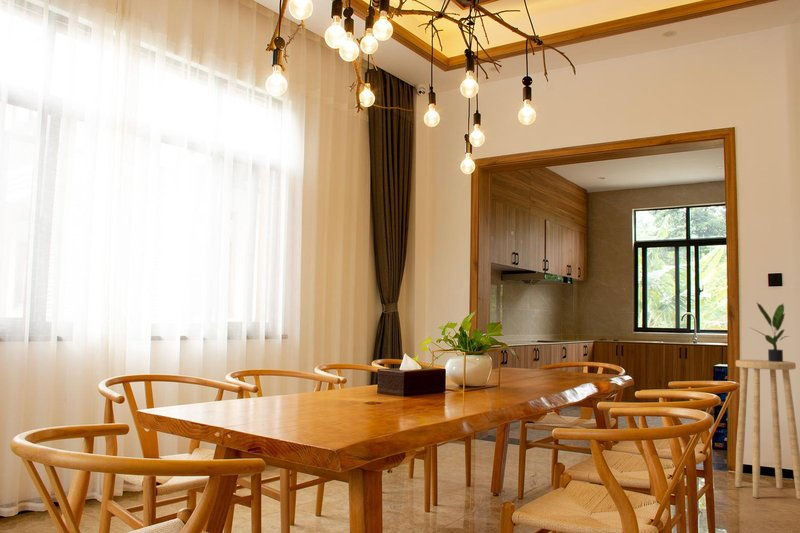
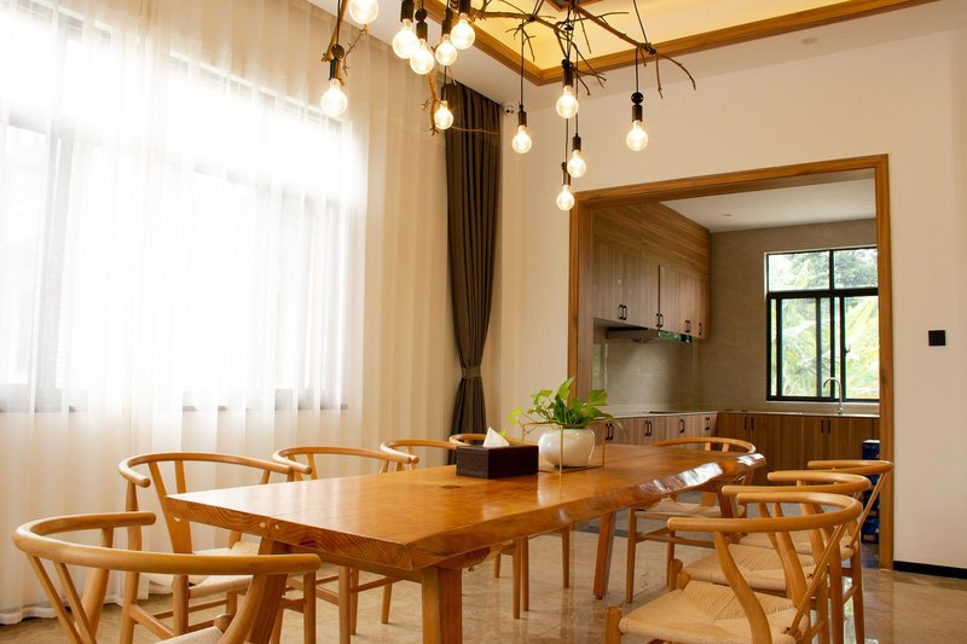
- stool [734,359,800,500]
- potted plant [750,302,791,362]
